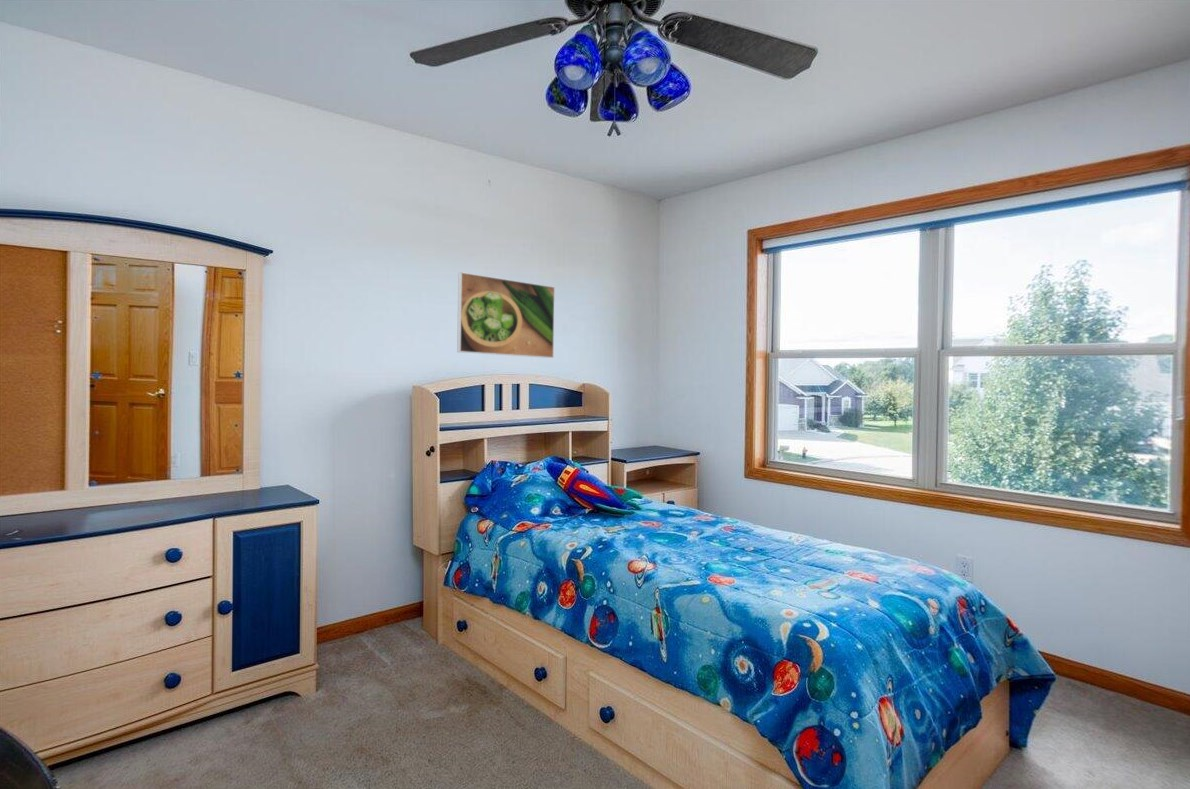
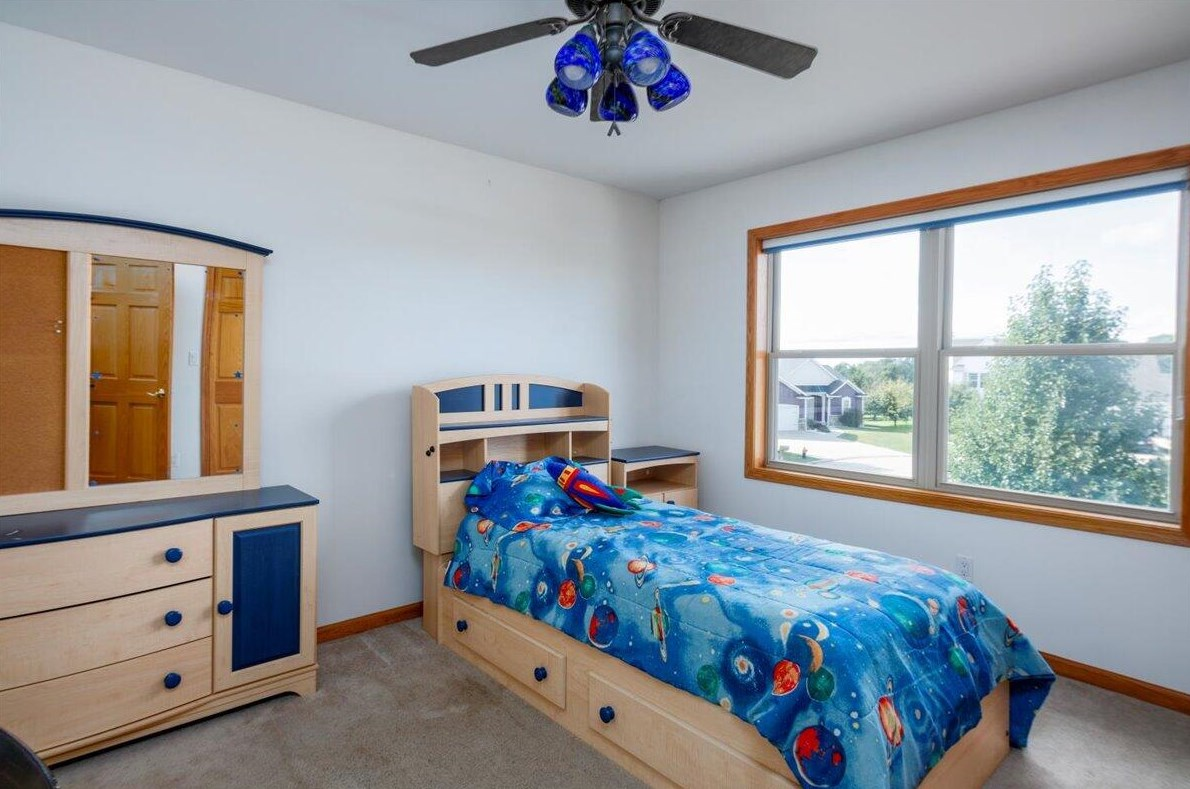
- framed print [456,271,556,359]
